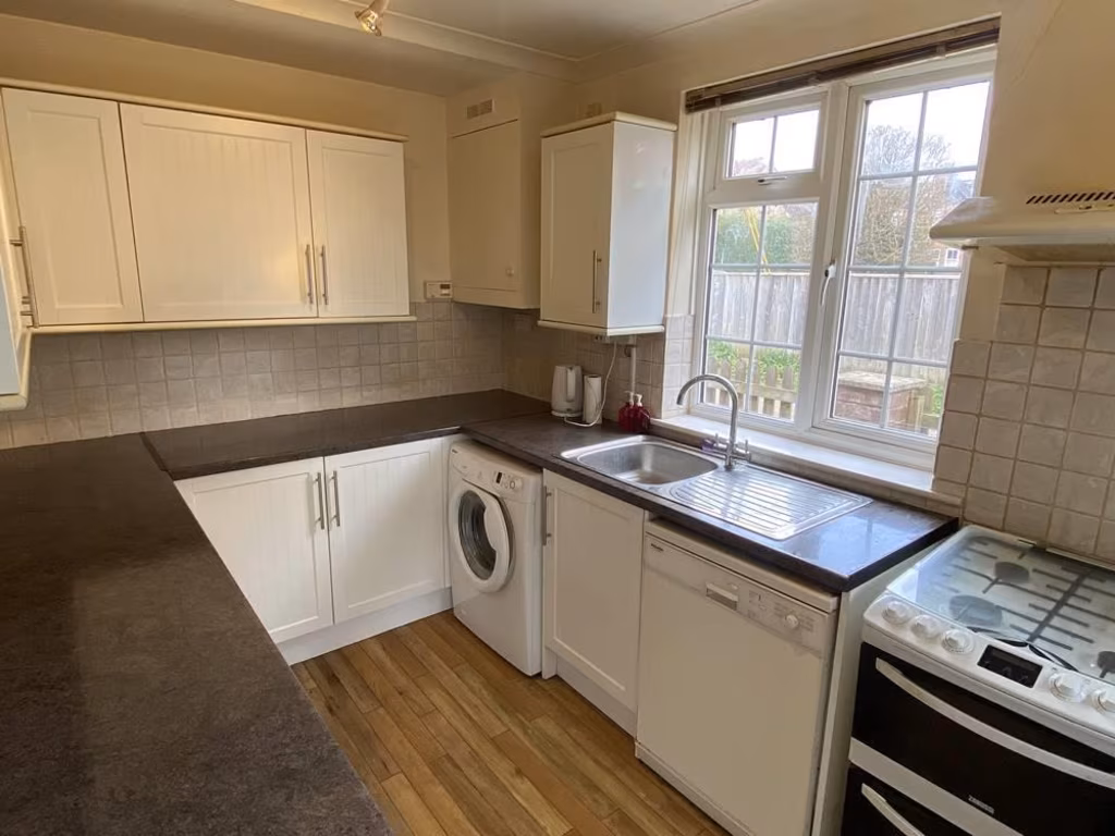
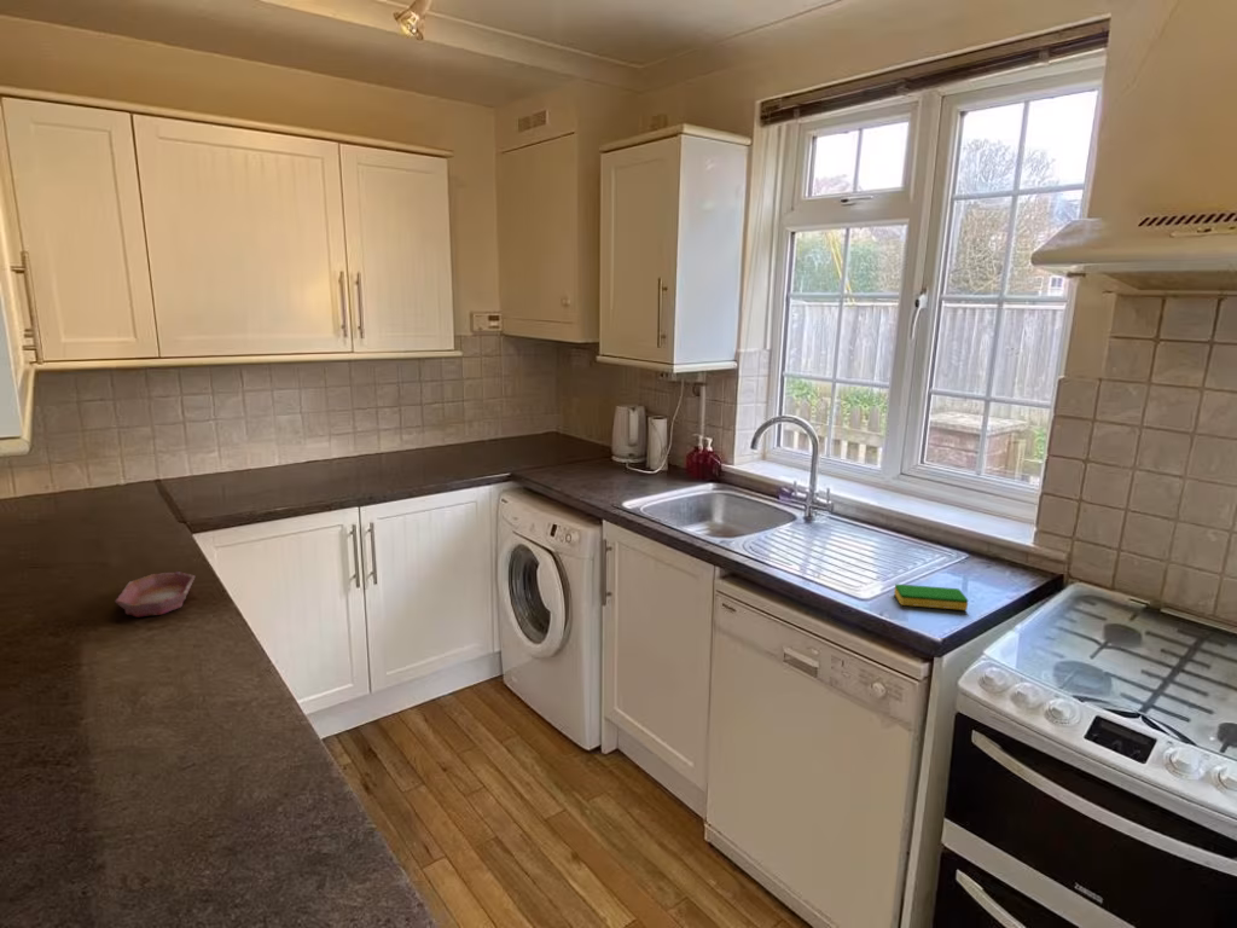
+ bowl [114,570,196,619]
+ dish sponge [893,582,969,611]
